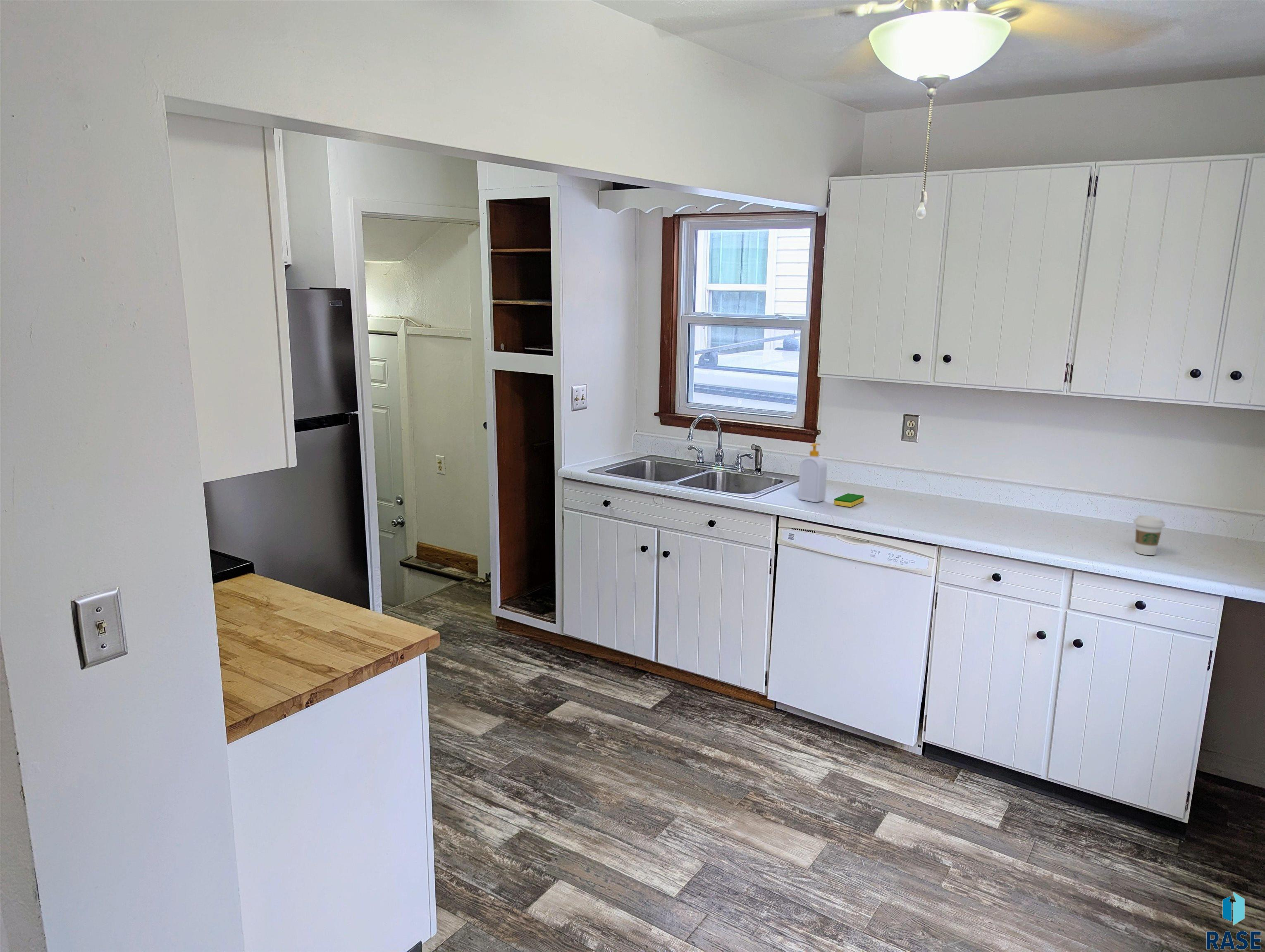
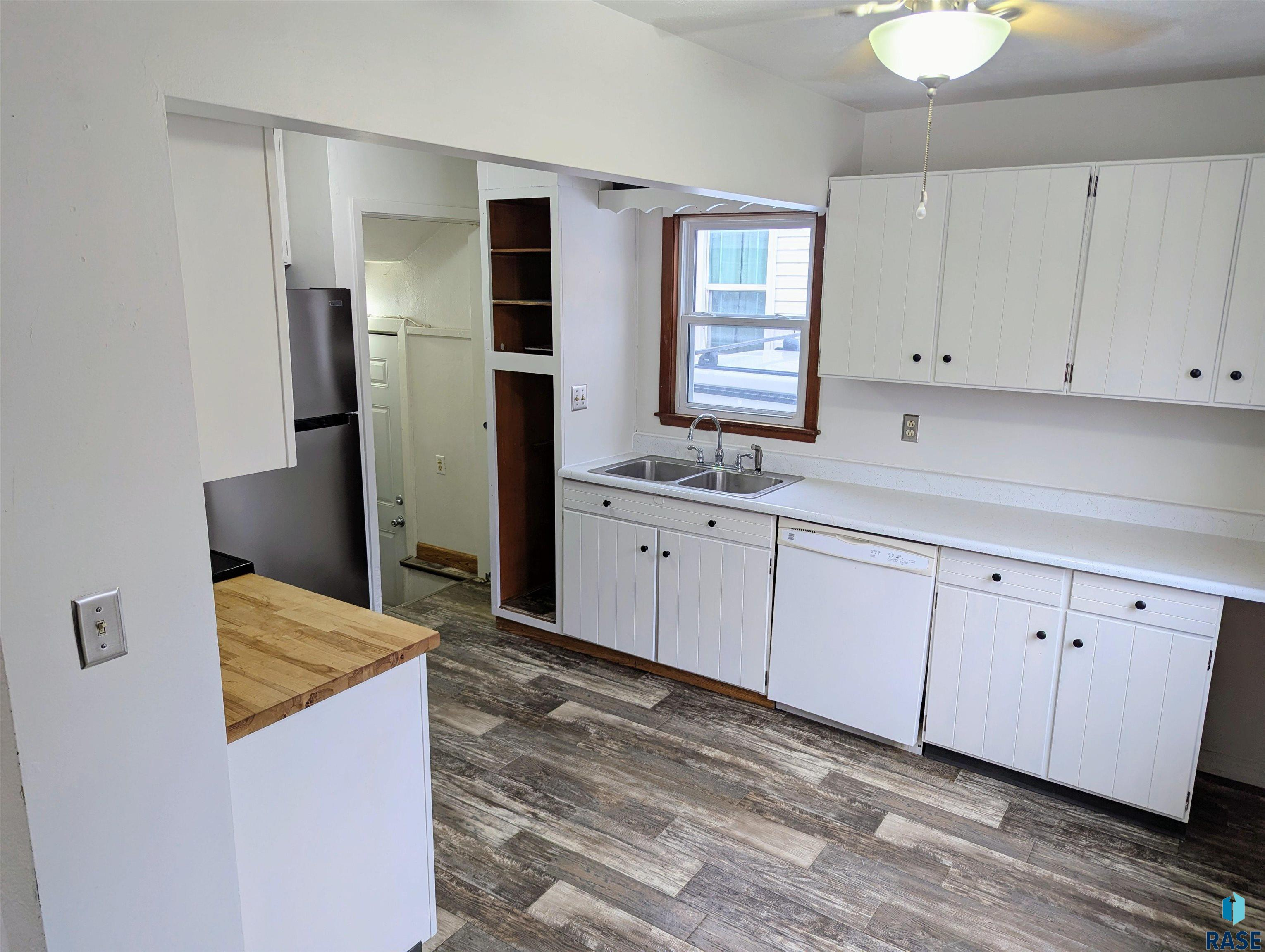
- dish sponge [833,493,864,507]
- coffee cup [1133,515,1166,556]
- soap bottle [798,443,828,503]
